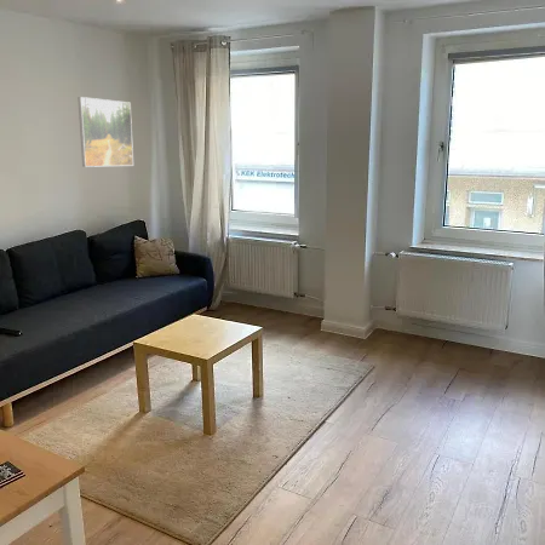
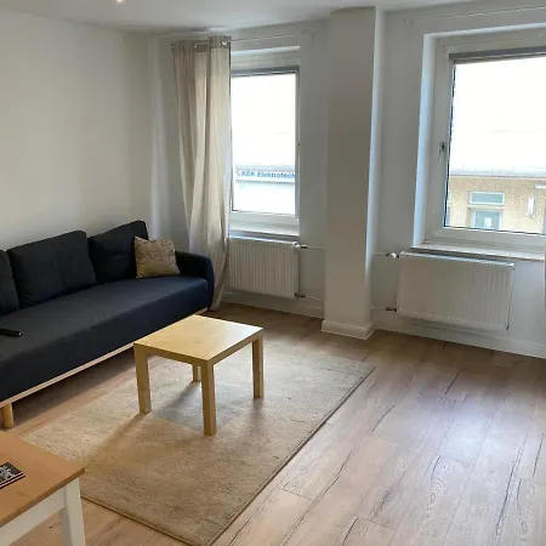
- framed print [76,96,134,168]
